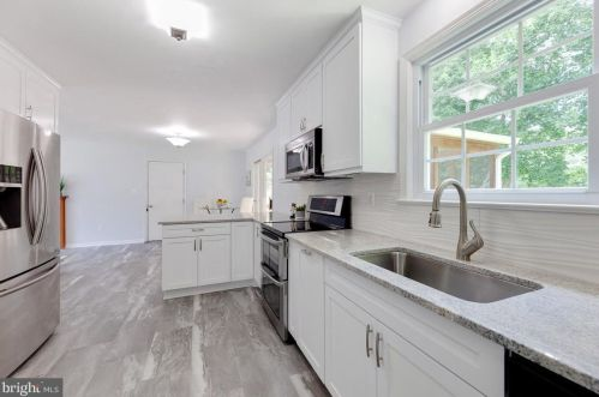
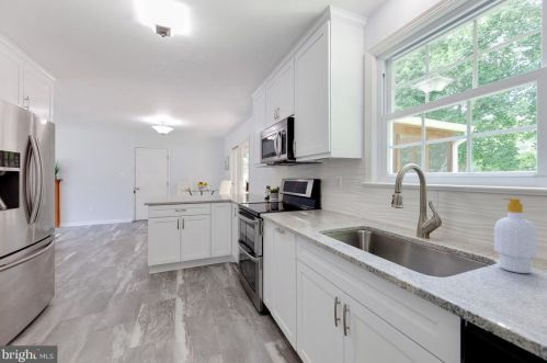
+ soap bottle [493,197,538,274]
